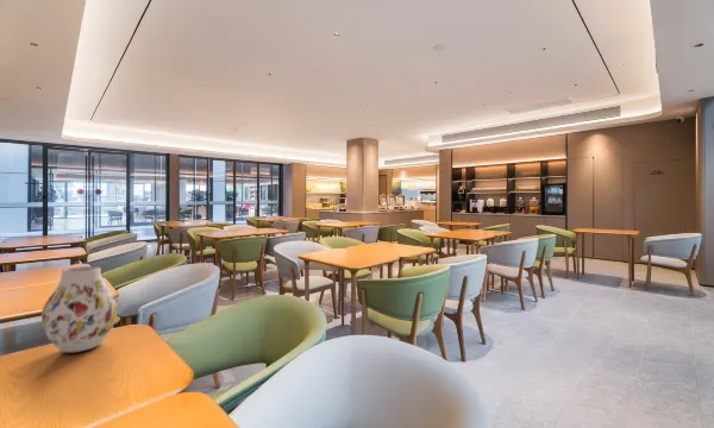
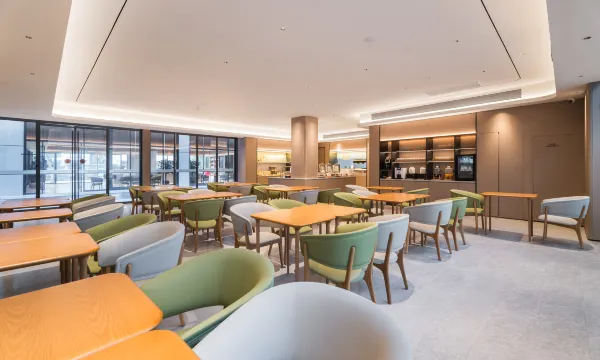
- vase [40,265,119,353]
